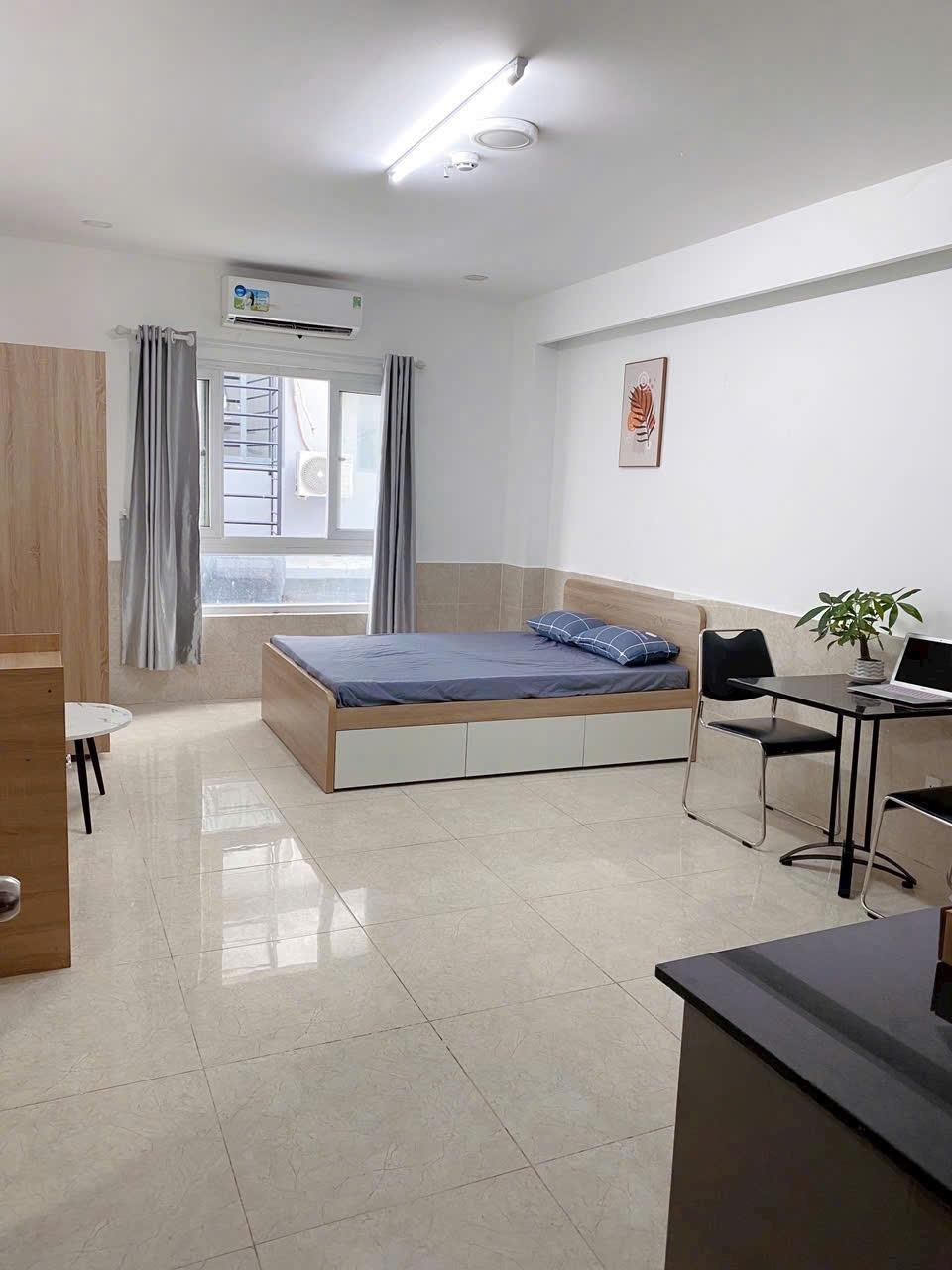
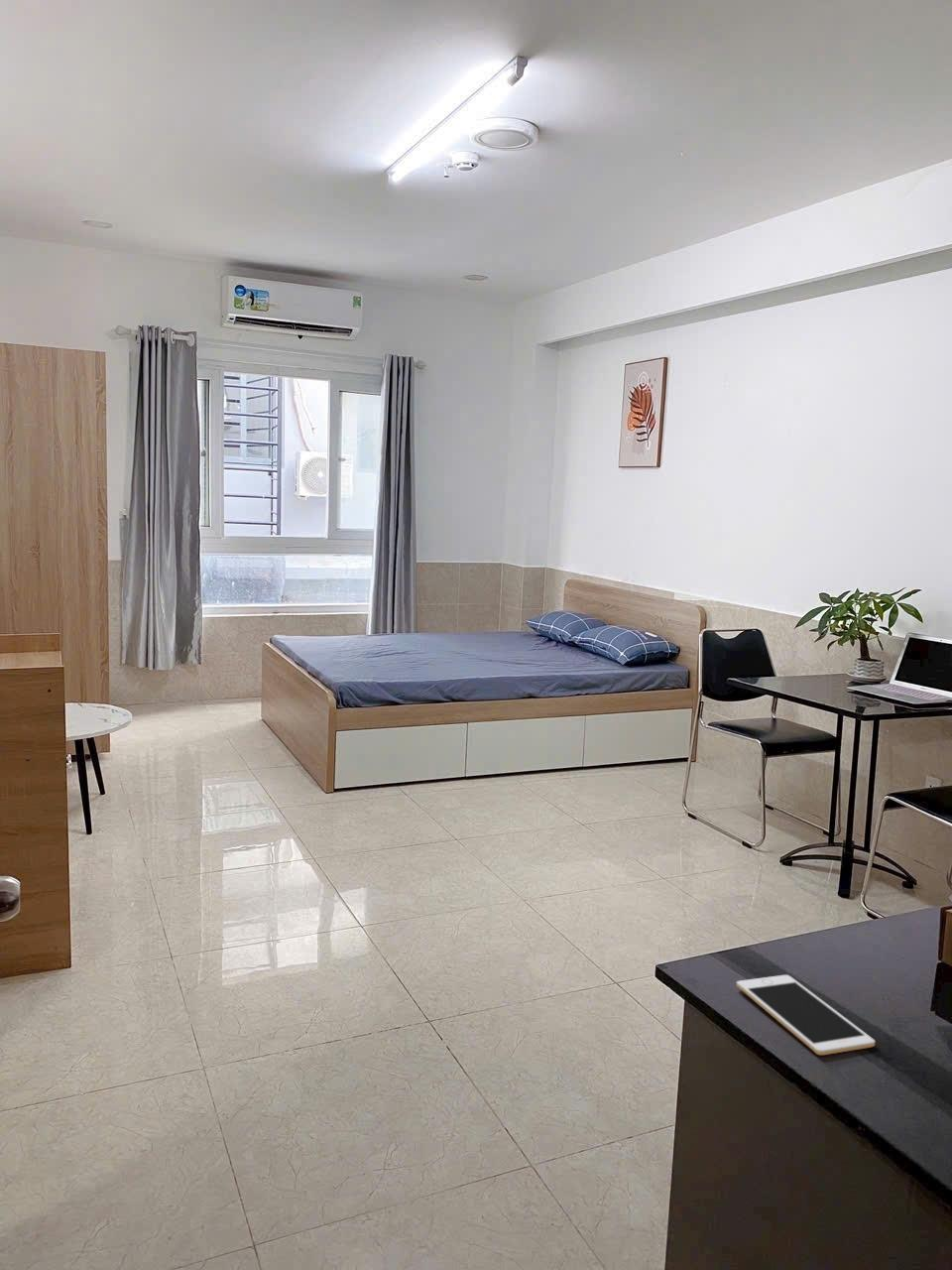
+ cell phone [736,974,876,1056]
